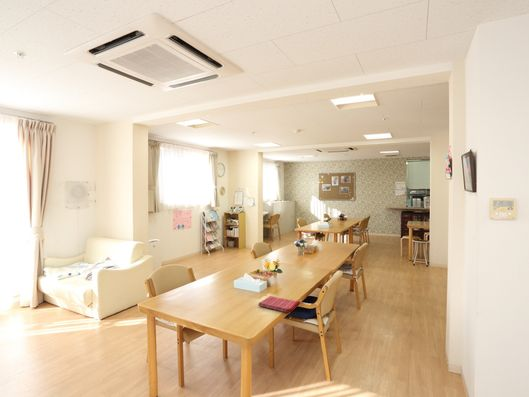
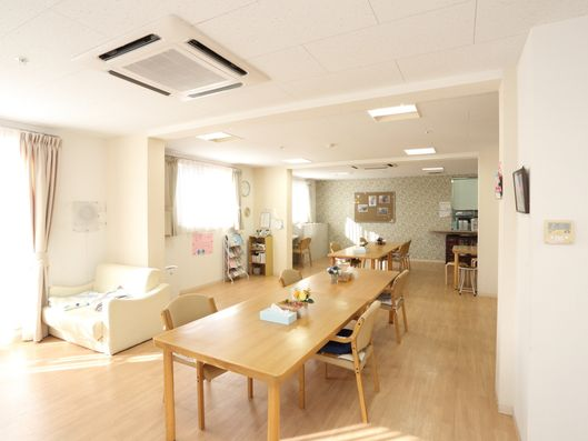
- dish towel [257,295,301,314]
